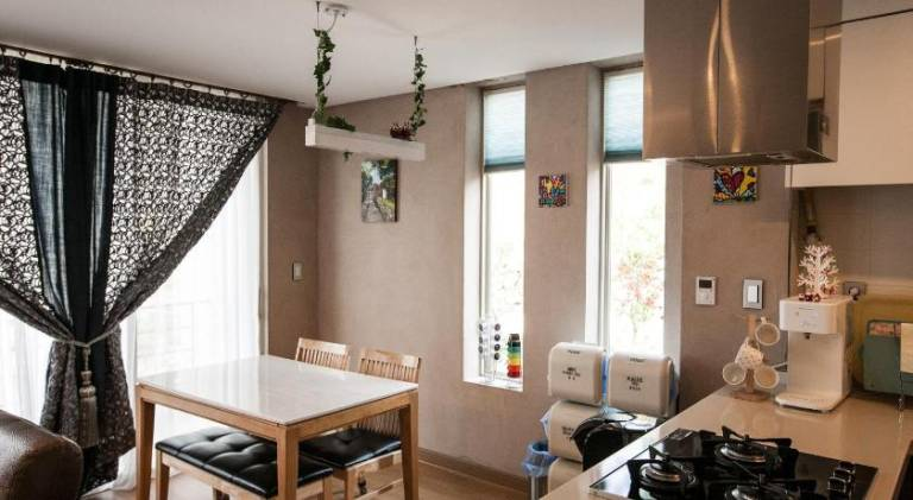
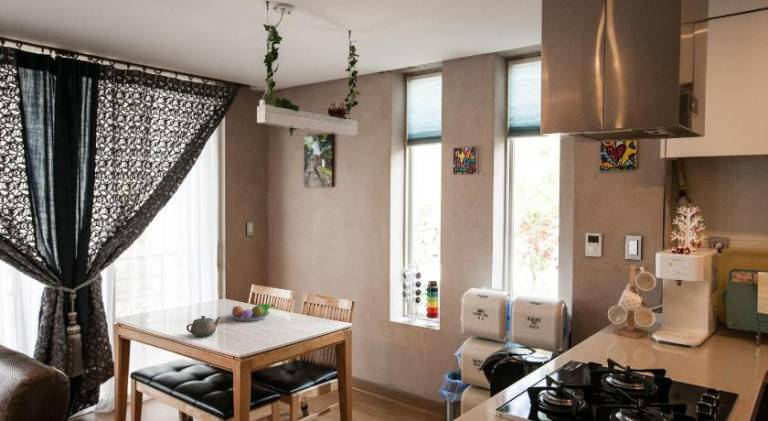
+ teapot [185,315,222,338]
+ fruit bowl [228,303,275,322]
